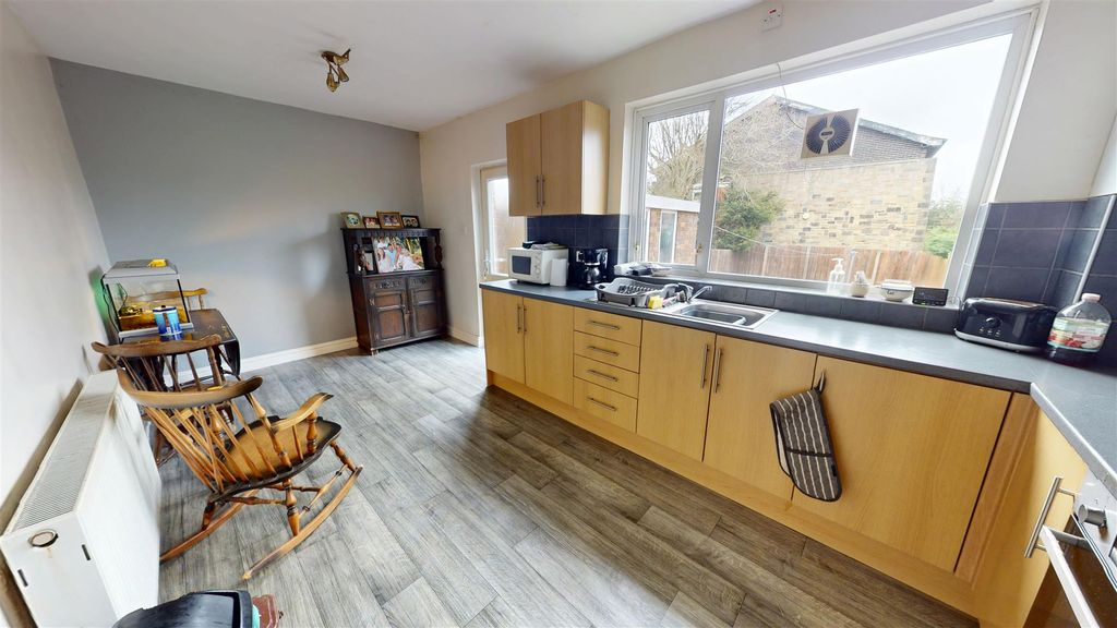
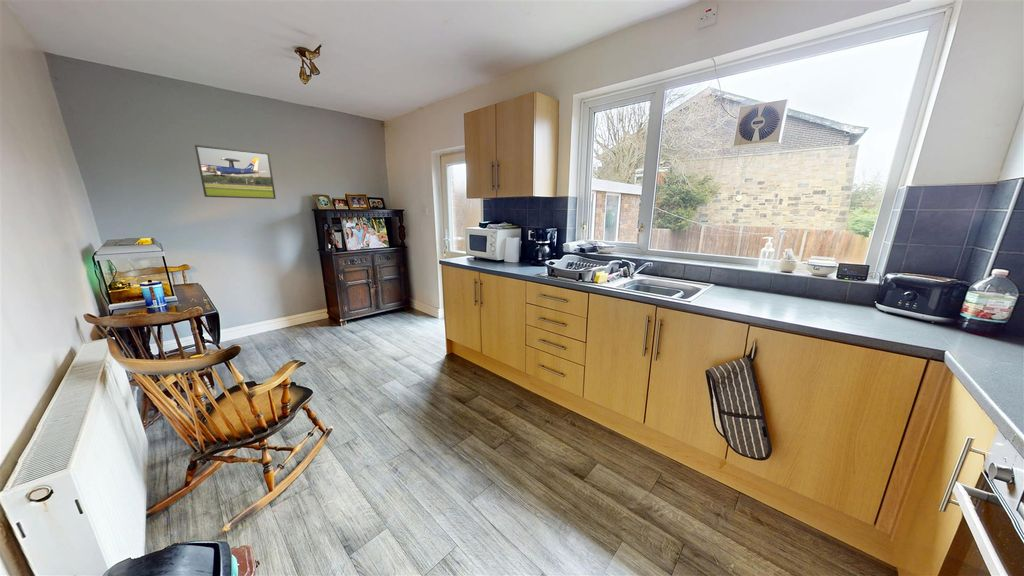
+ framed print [194,144,277,200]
